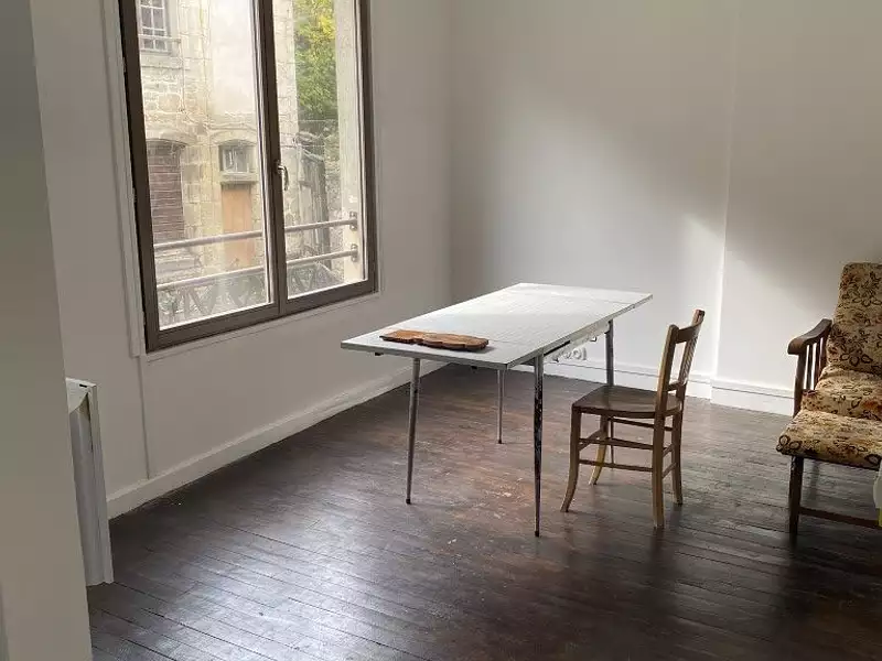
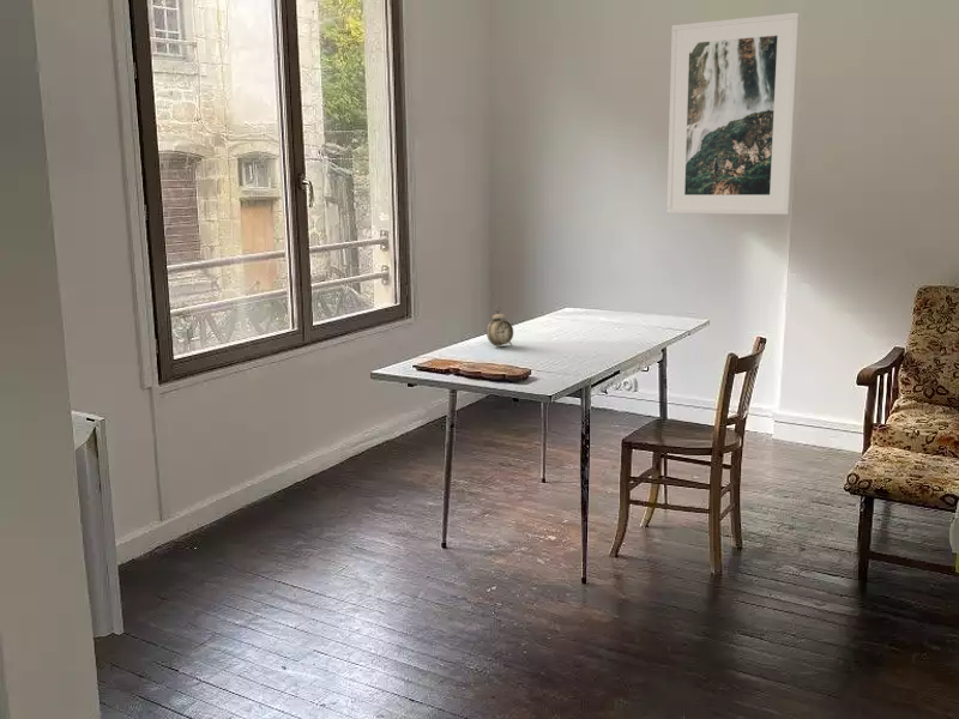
+ alarm clock [485,306,514,349]
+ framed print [665,12,801,216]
